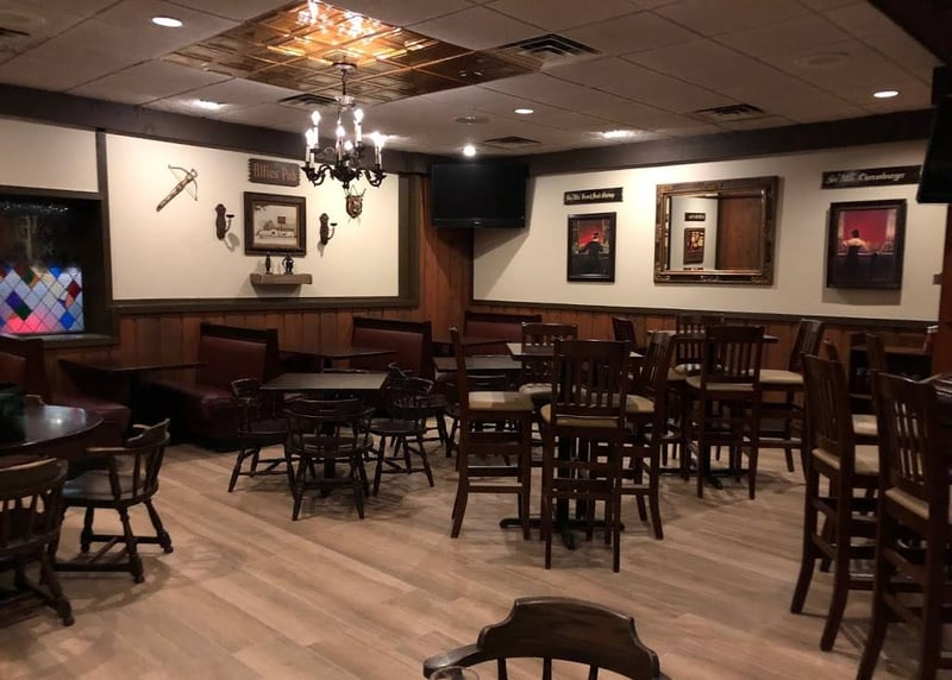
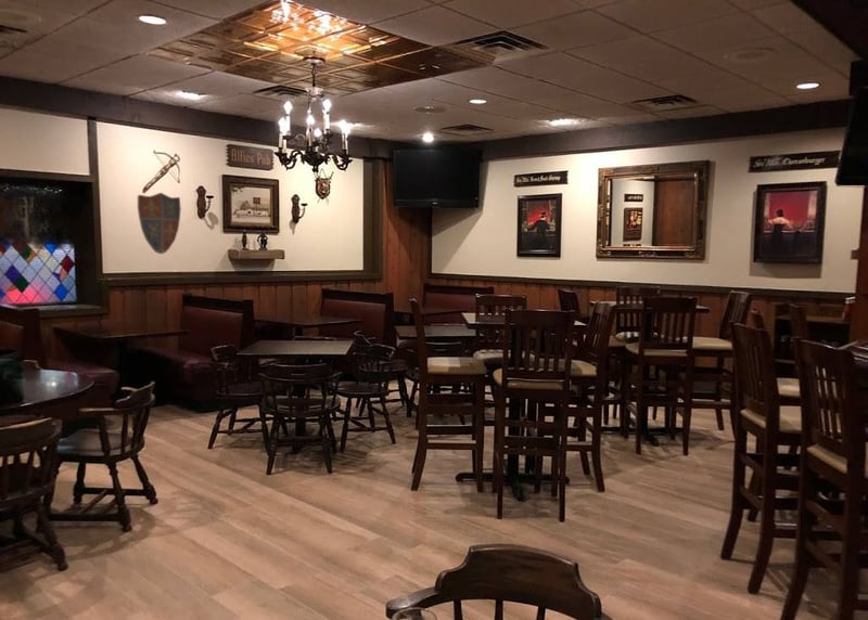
+ decorative shield [137,192,182,255]
